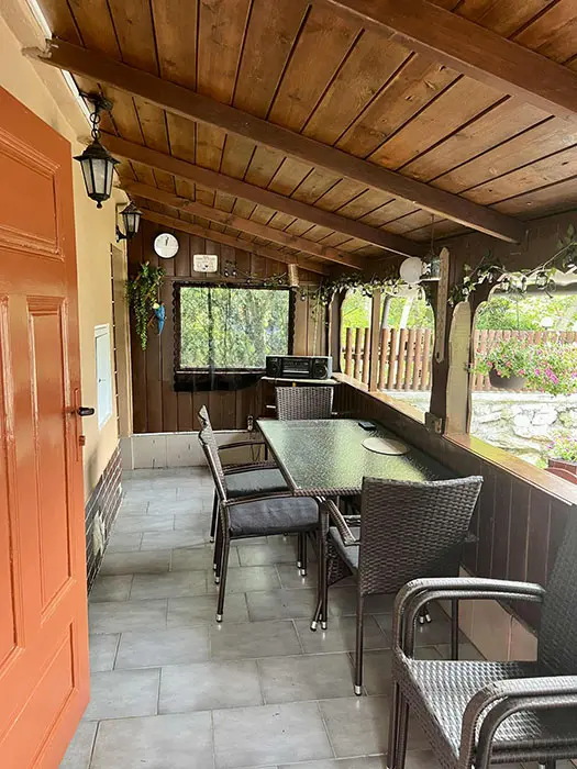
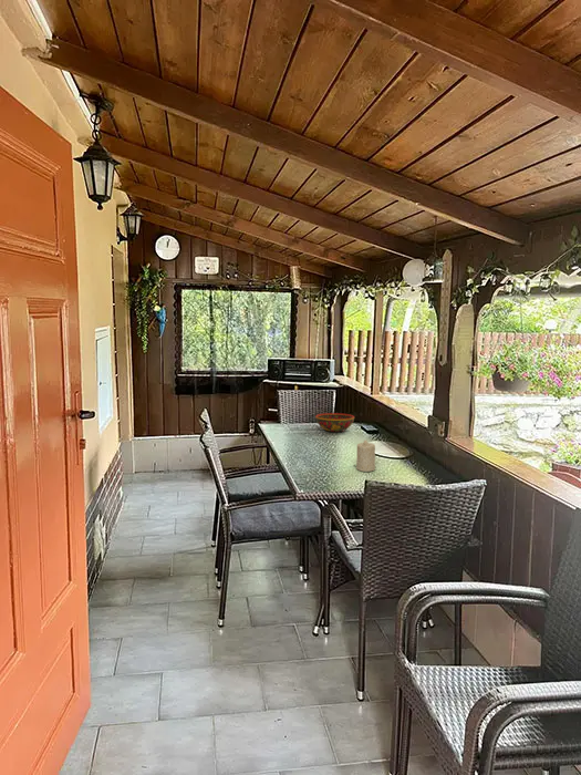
+ bowl [314,412,355,433]
+ candle [355,438,376,473]
